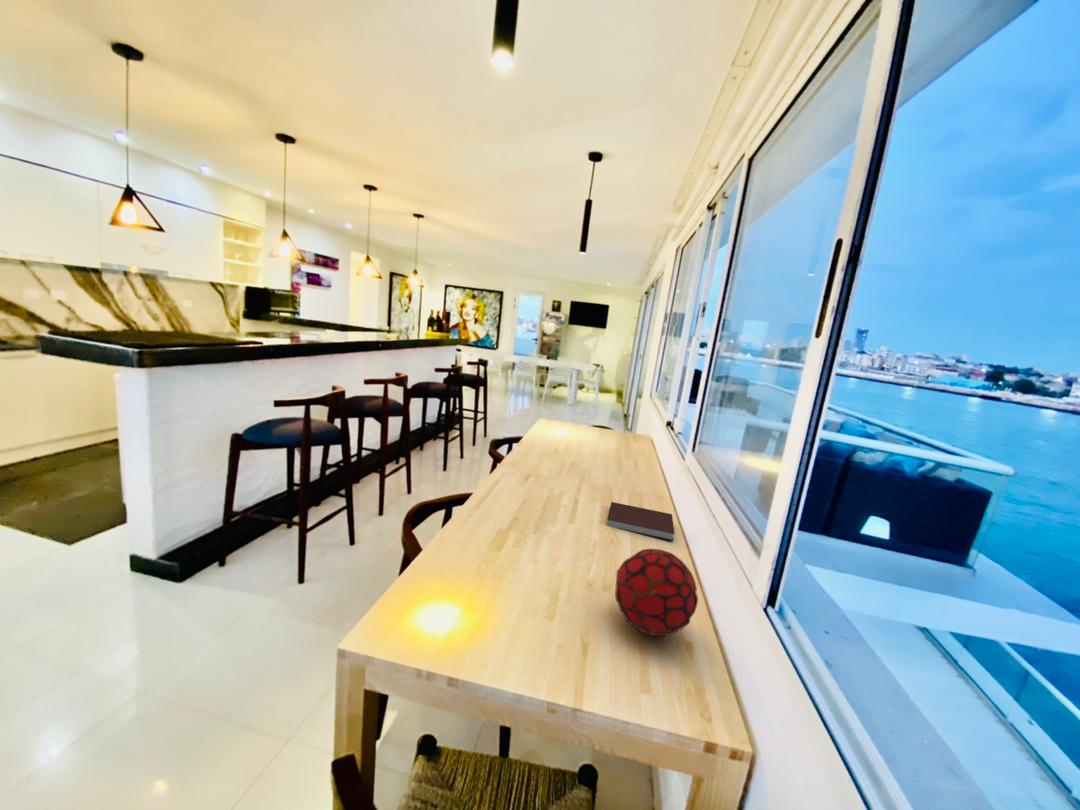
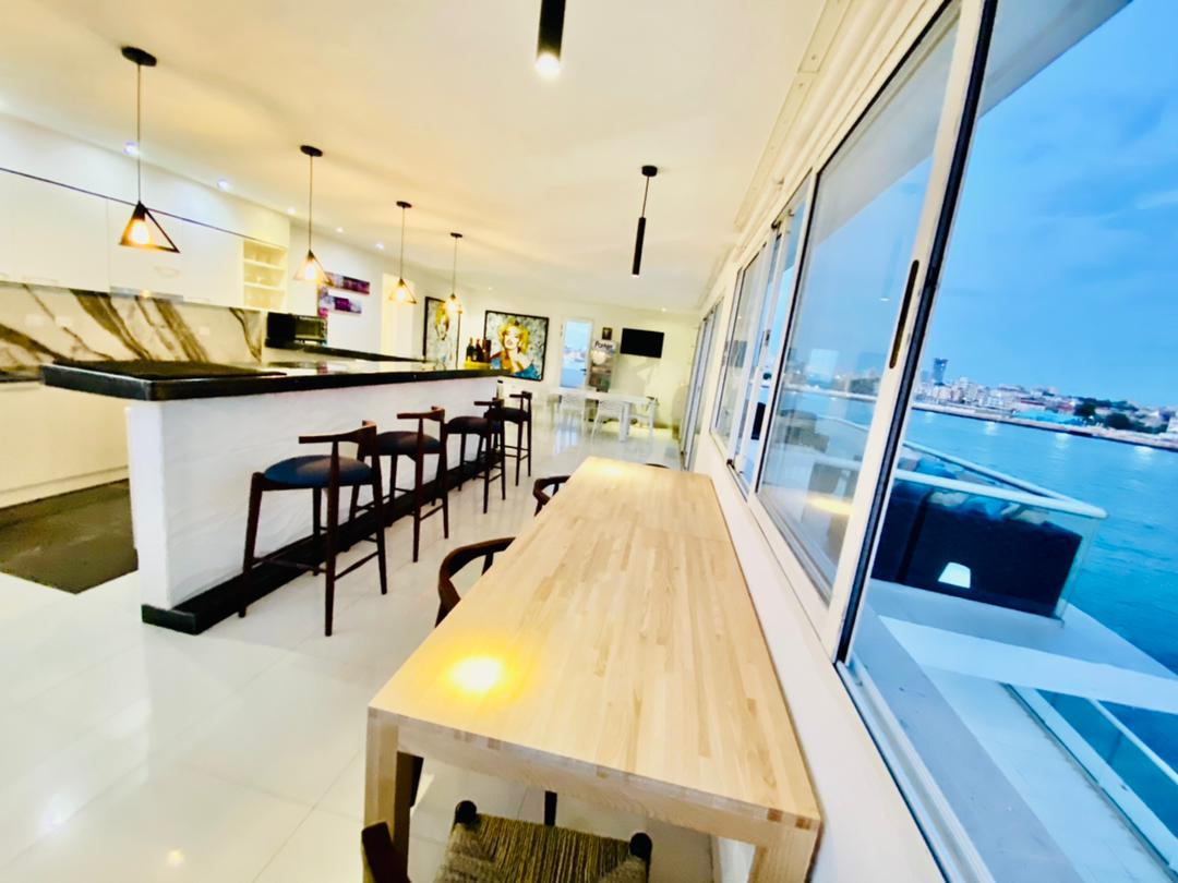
- decorative orb [614,548,699,637]
- notebook [606,501,676,542]
